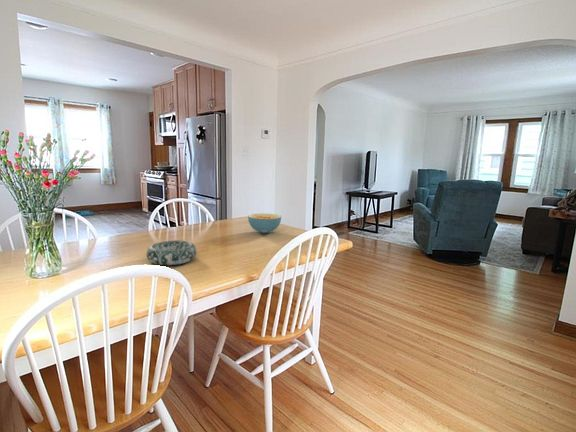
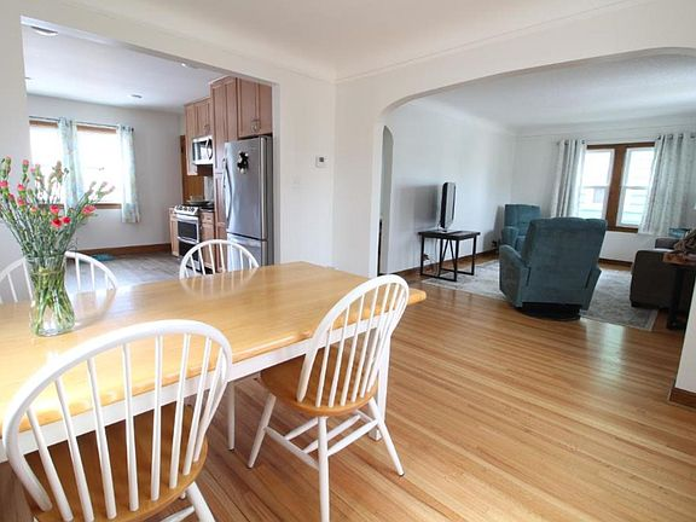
- decorative bowl [145,239,198,266]
- cereal bowl [247,212,282,234]
